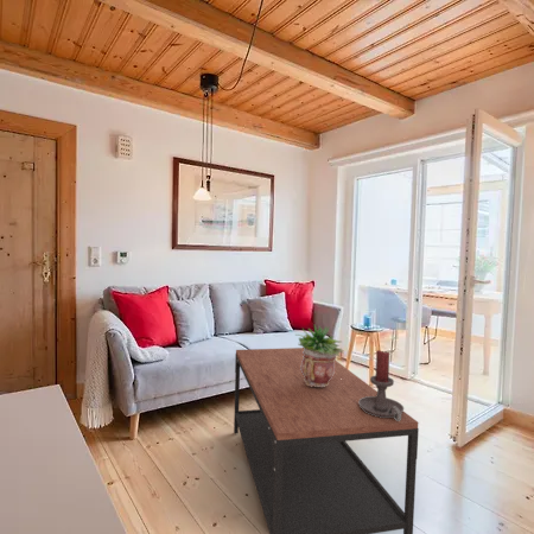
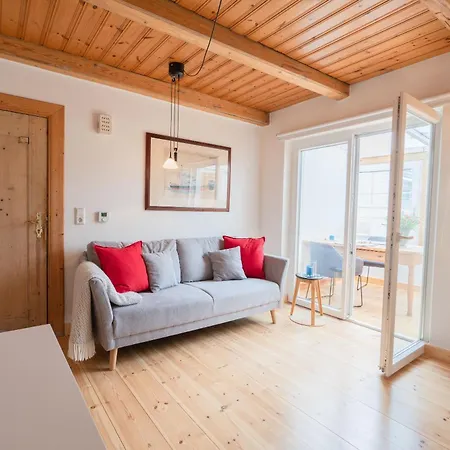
- potted plant [295,324,345,387]
- coffee table [233,347,420,534]
- candle holder [358,349,405,421]
